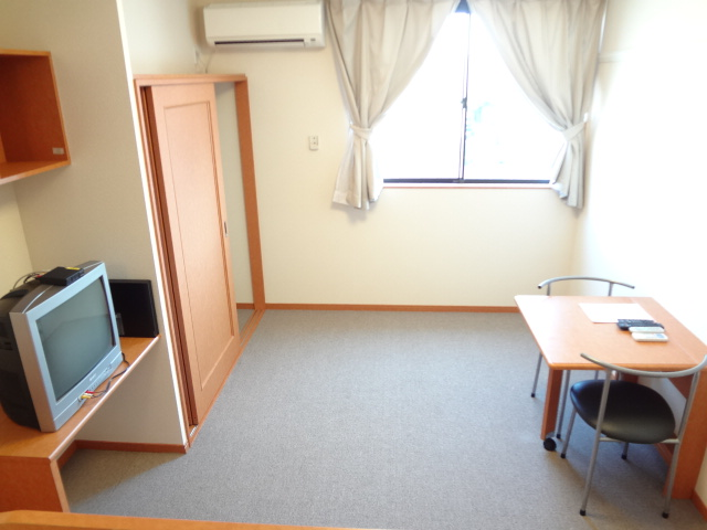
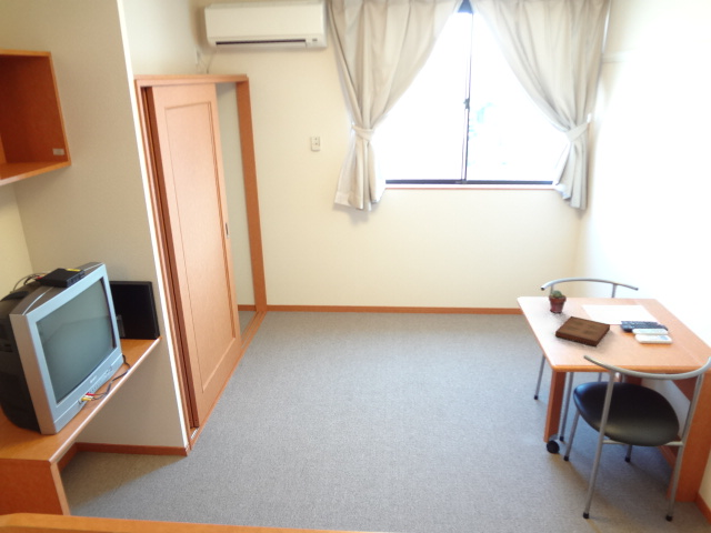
+ potted succulent [548,289,568,314]
+ book [554,315,611,348]
